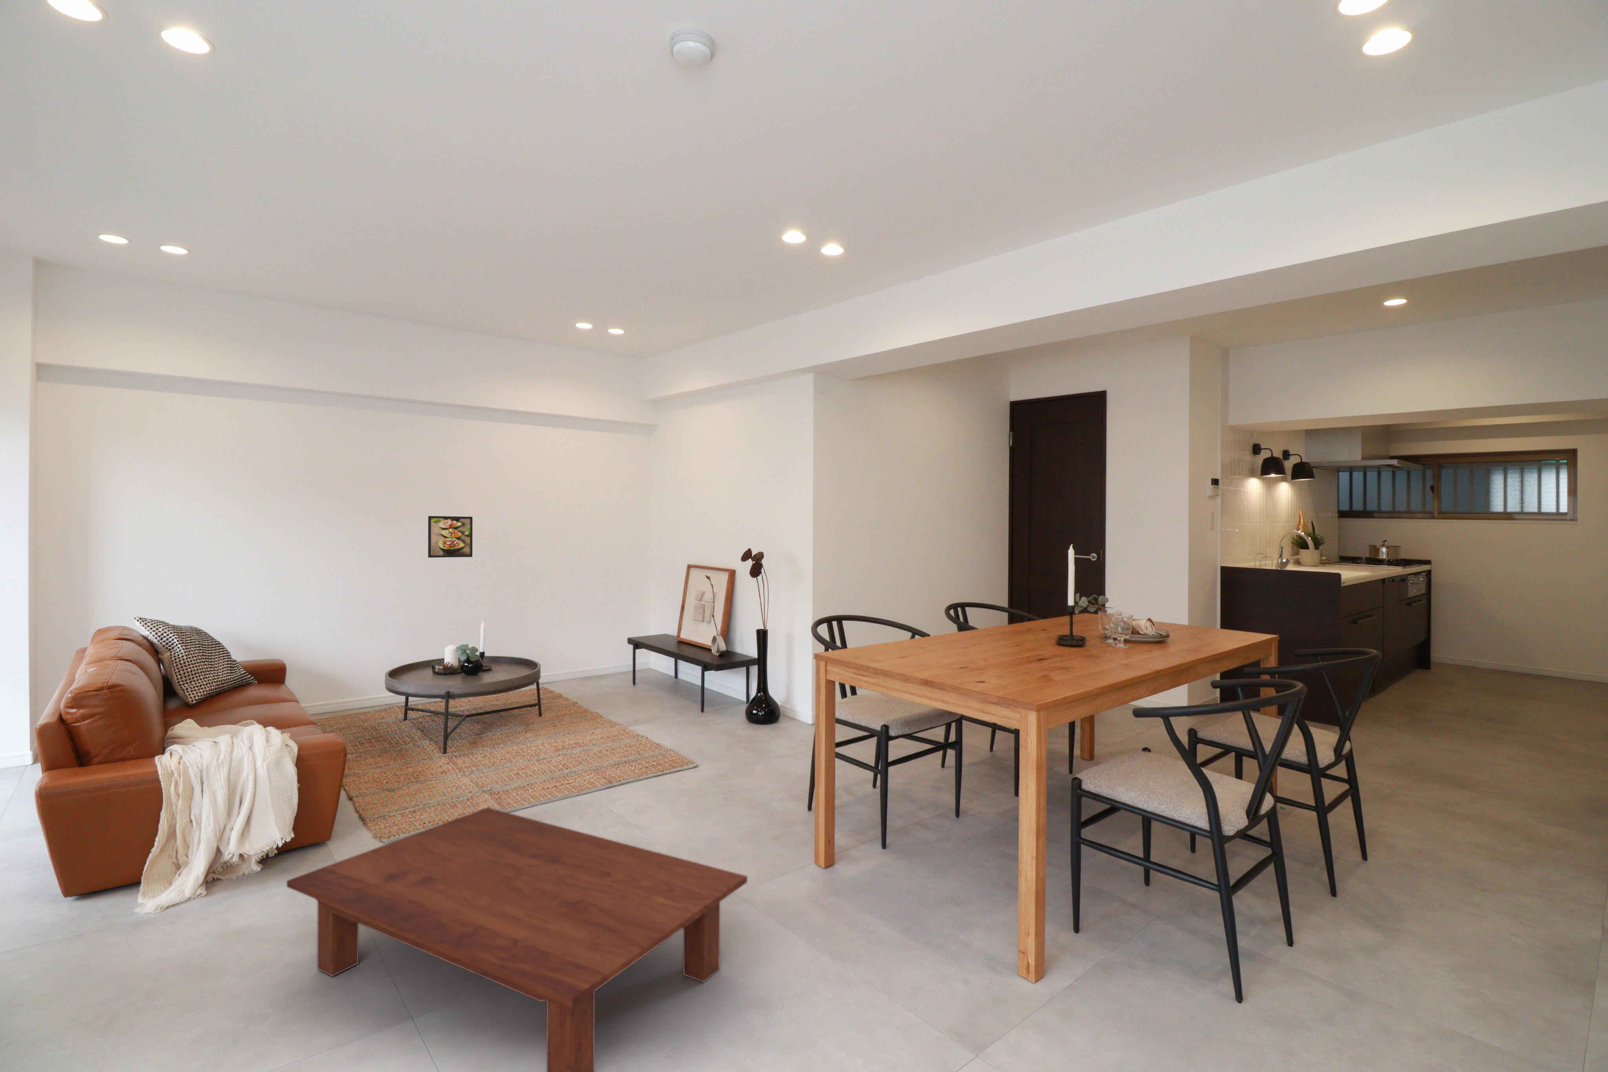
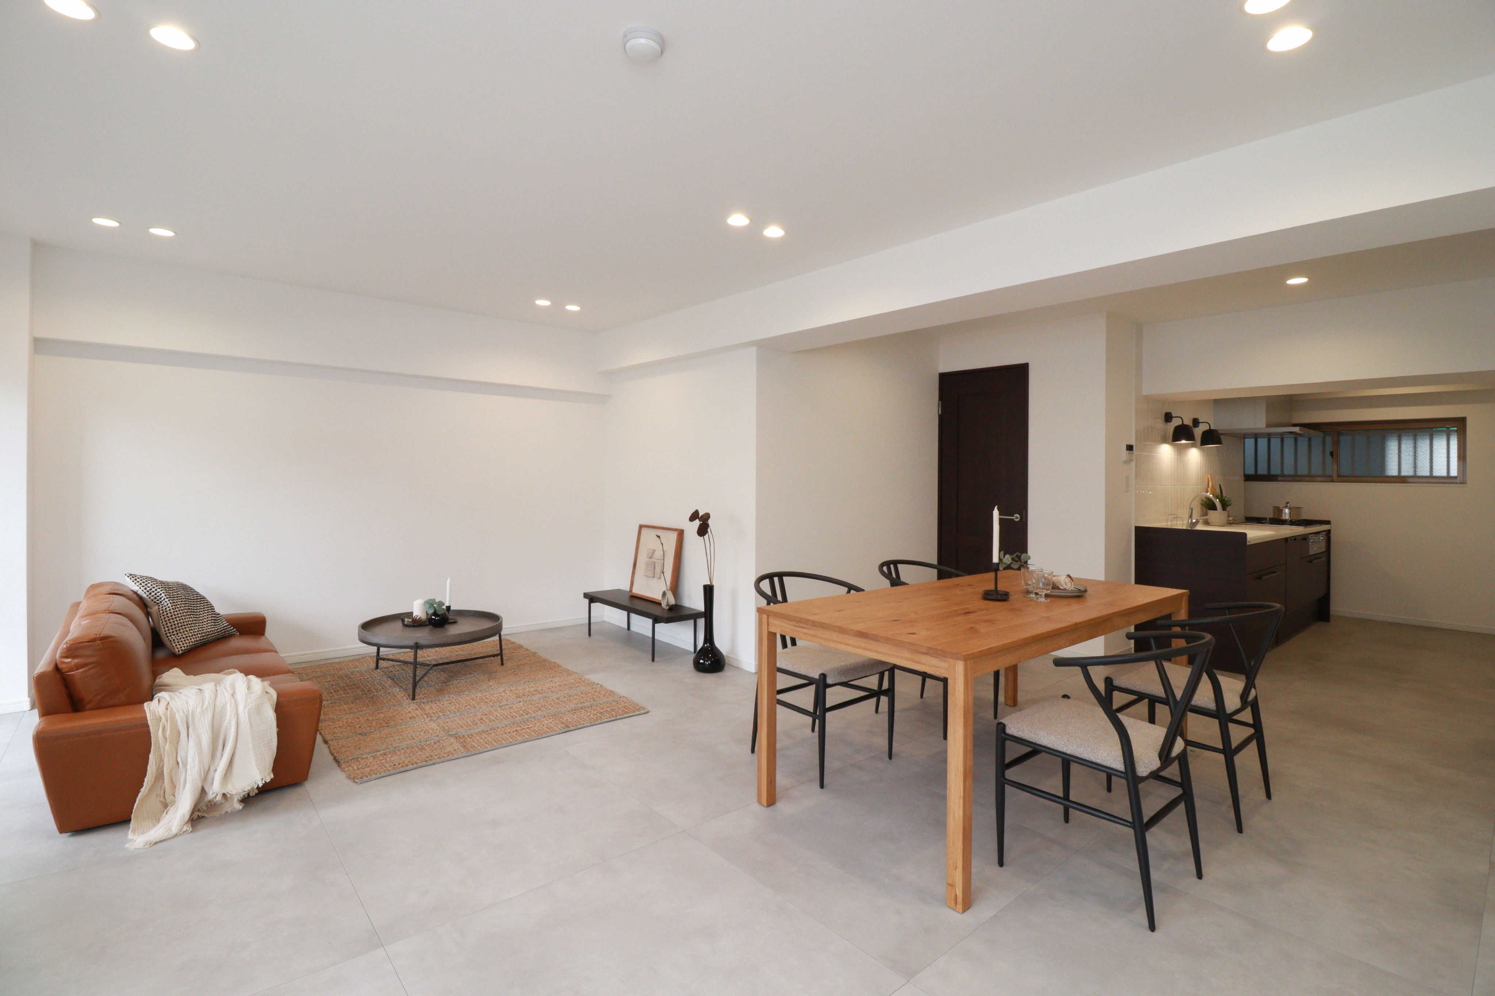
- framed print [427,516,473,559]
- coffee table [286,808,748,1072]
